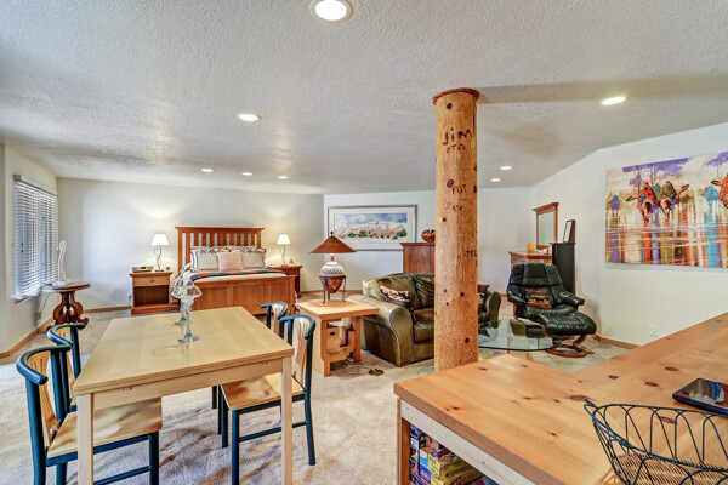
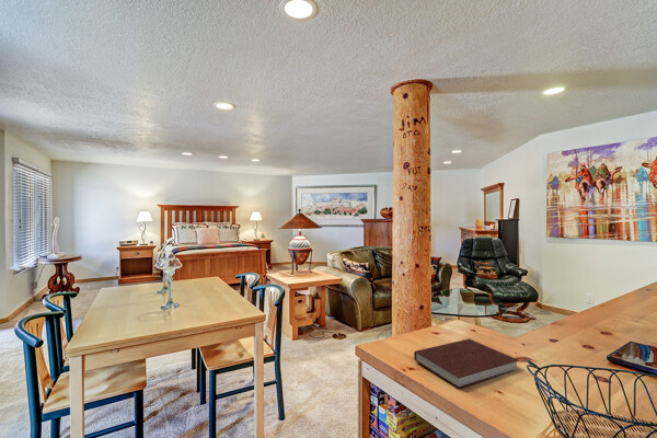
+ notebook [413,337,520,390]
